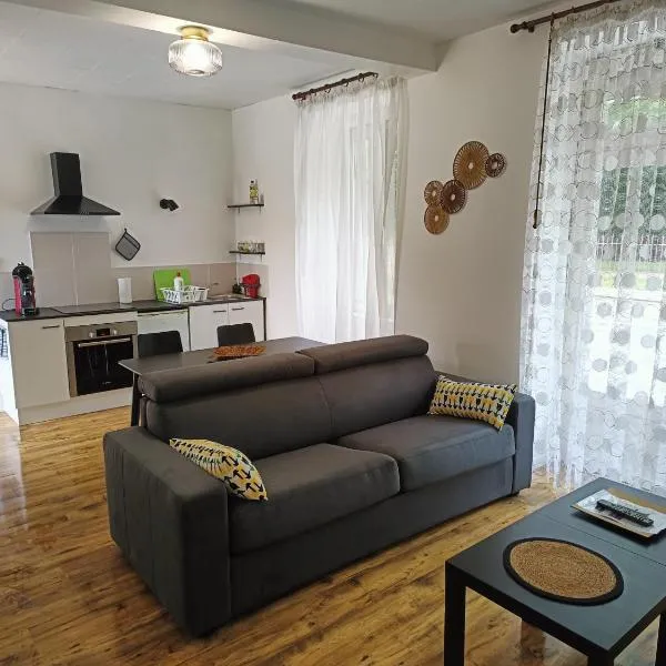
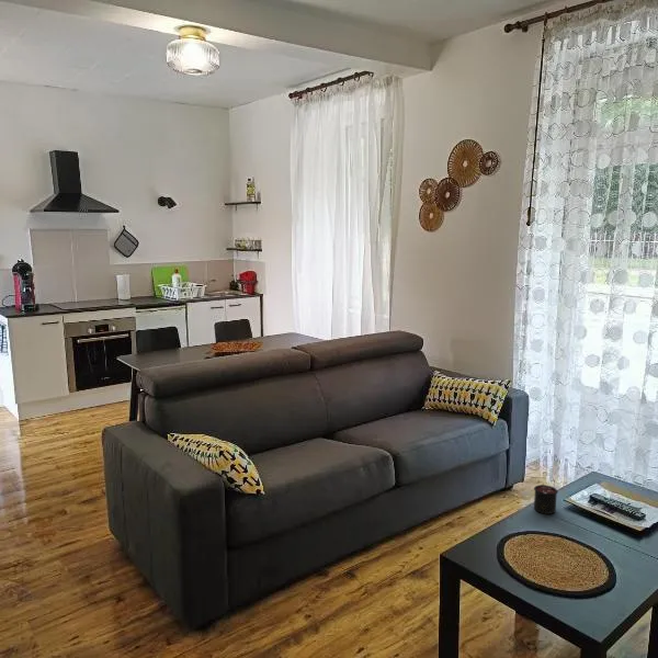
+ candle [533,479,559,515]
